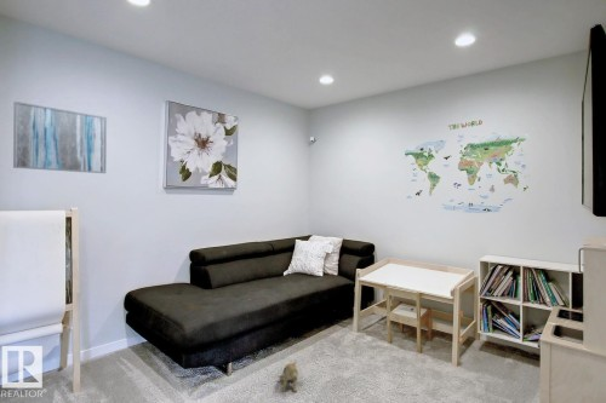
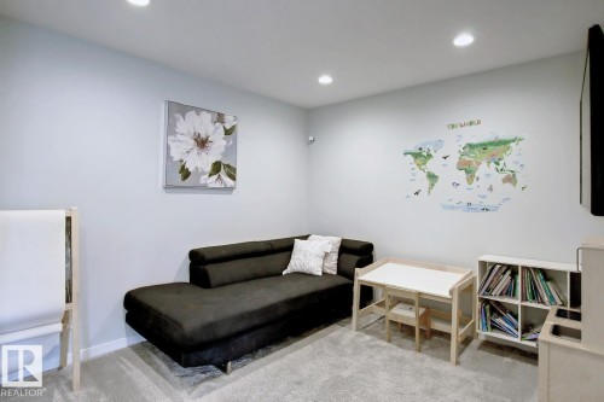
- plush toy [278,359,299,393]
- wall art [12,100,108,174]
